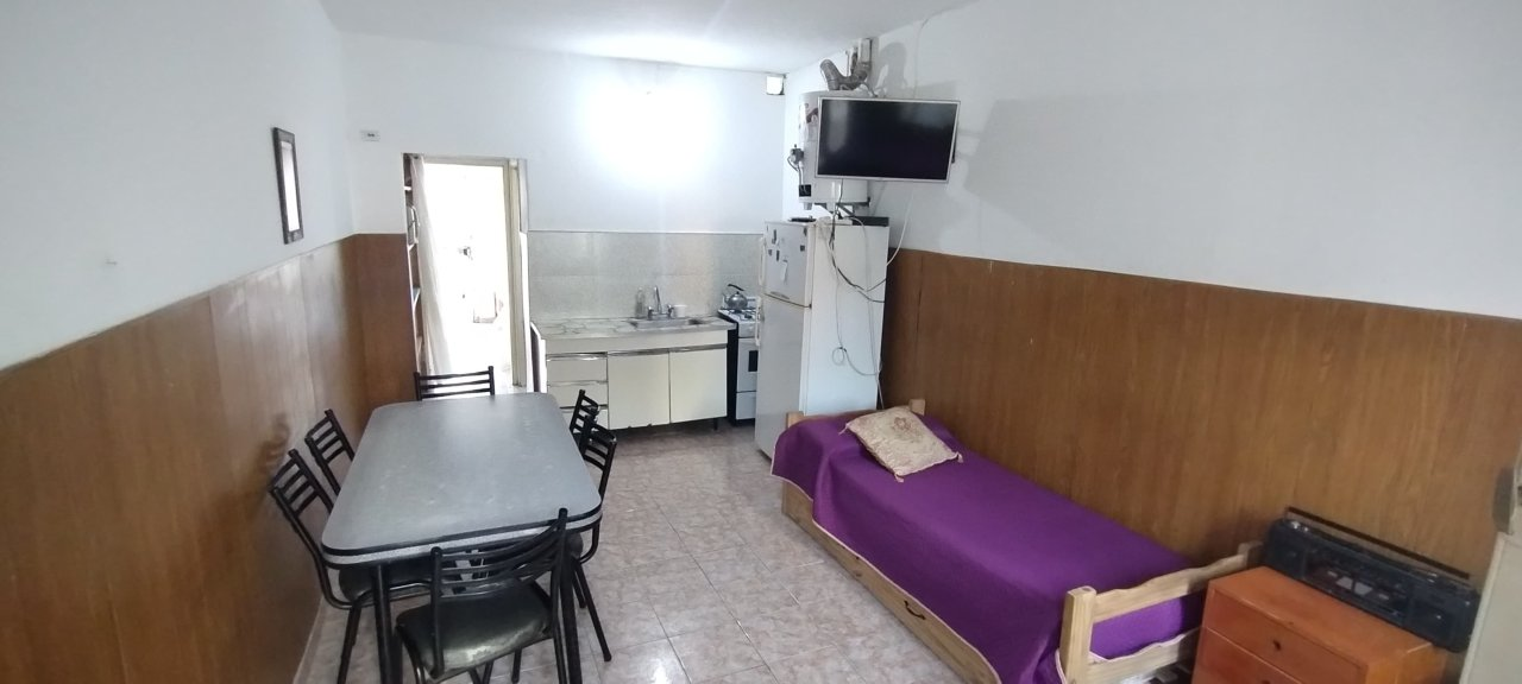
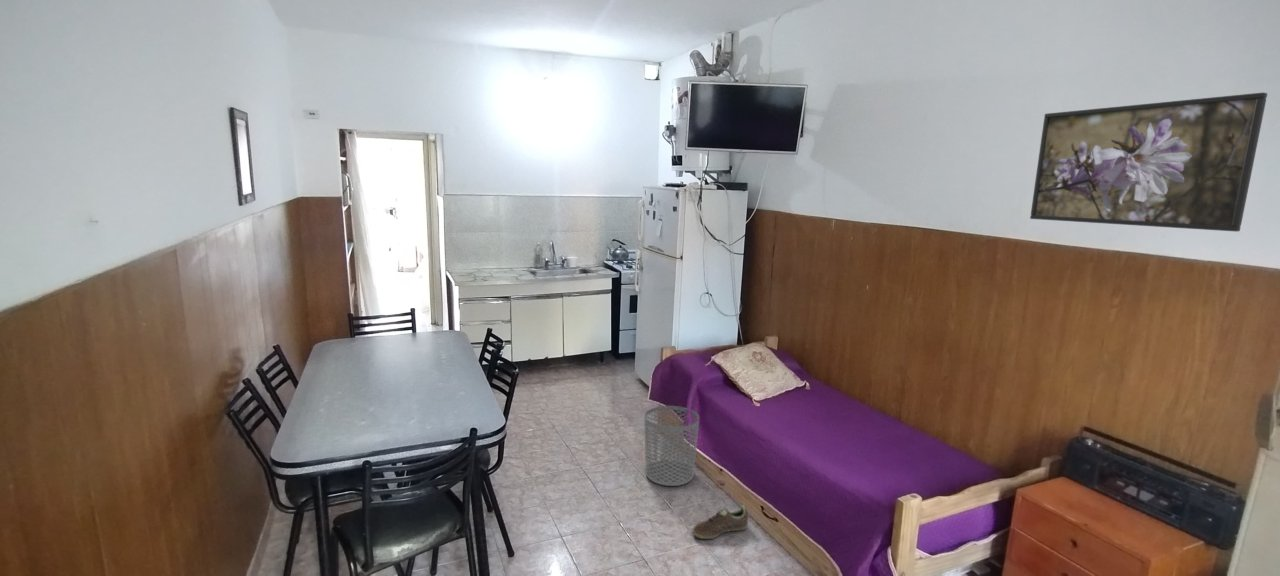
+ waste bin [644,405,700,487]
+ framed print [1029,91,1268,232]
+ sneaker [691,504,749,540]
